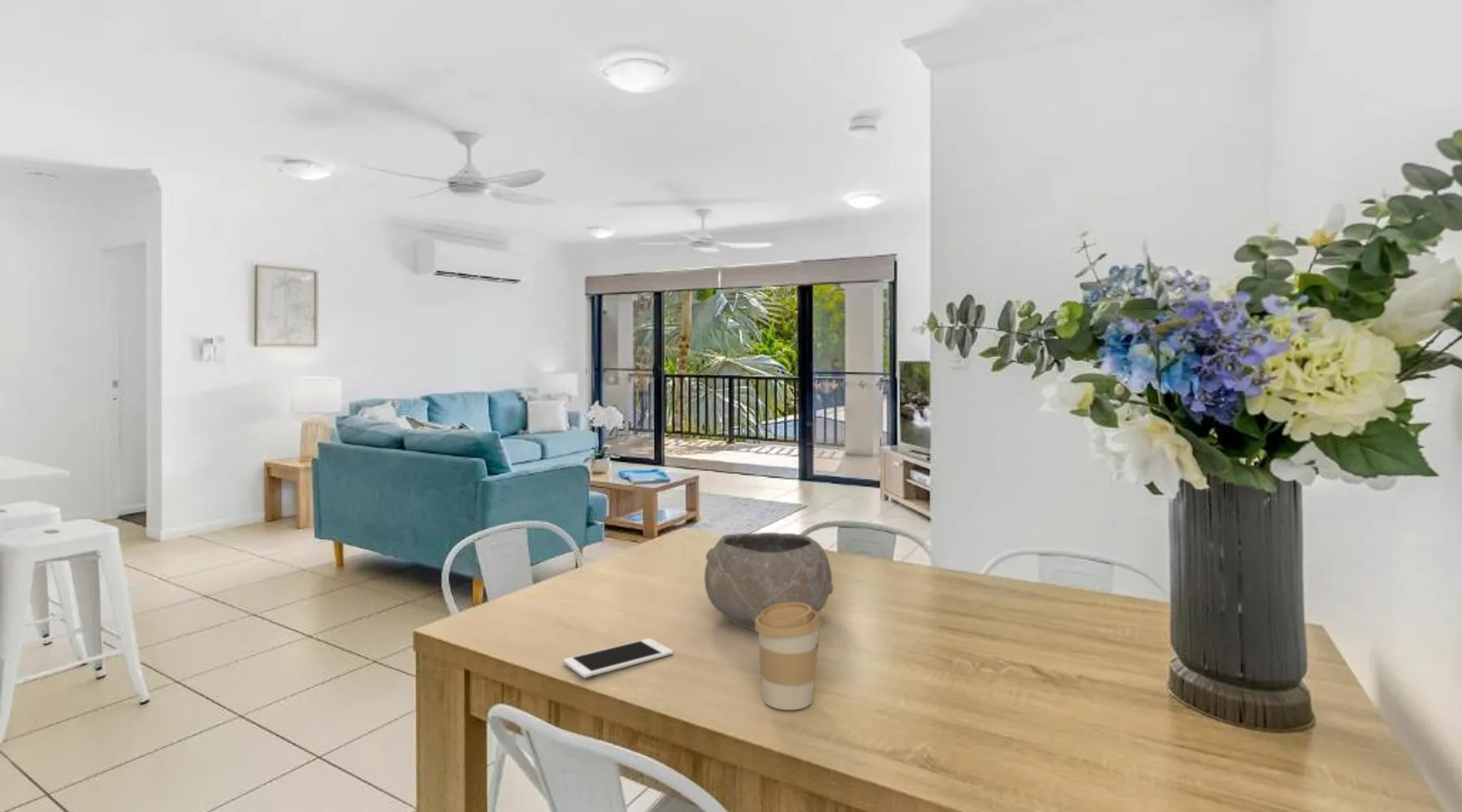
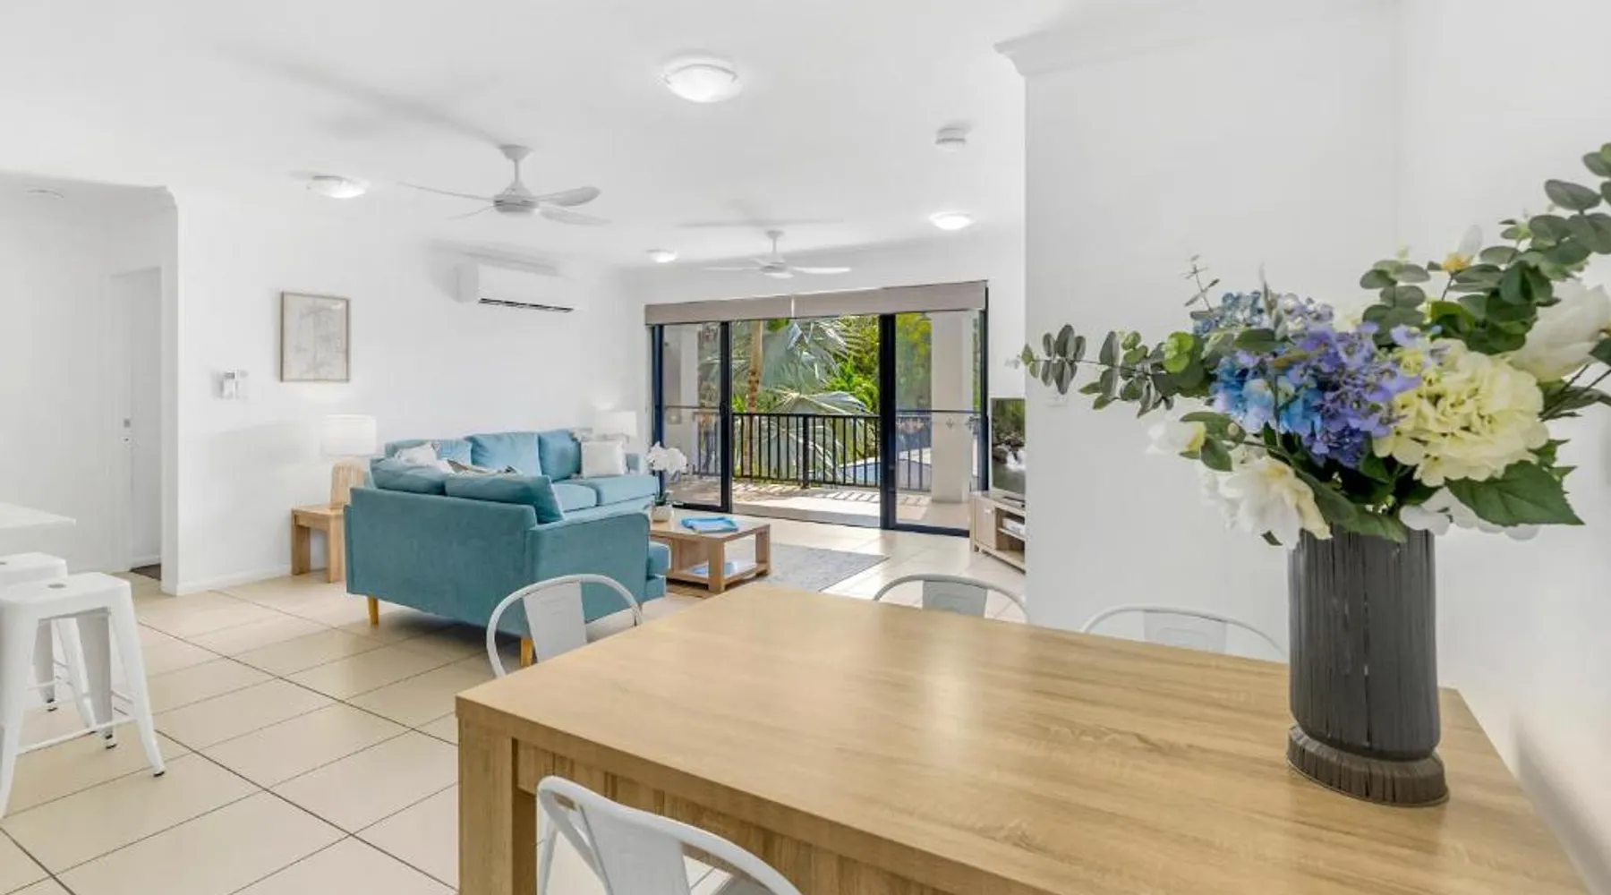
- coffee cup [755,603,821,711]
- bowl [703,532,834,631]
- cell phone [563,637,674,679]
